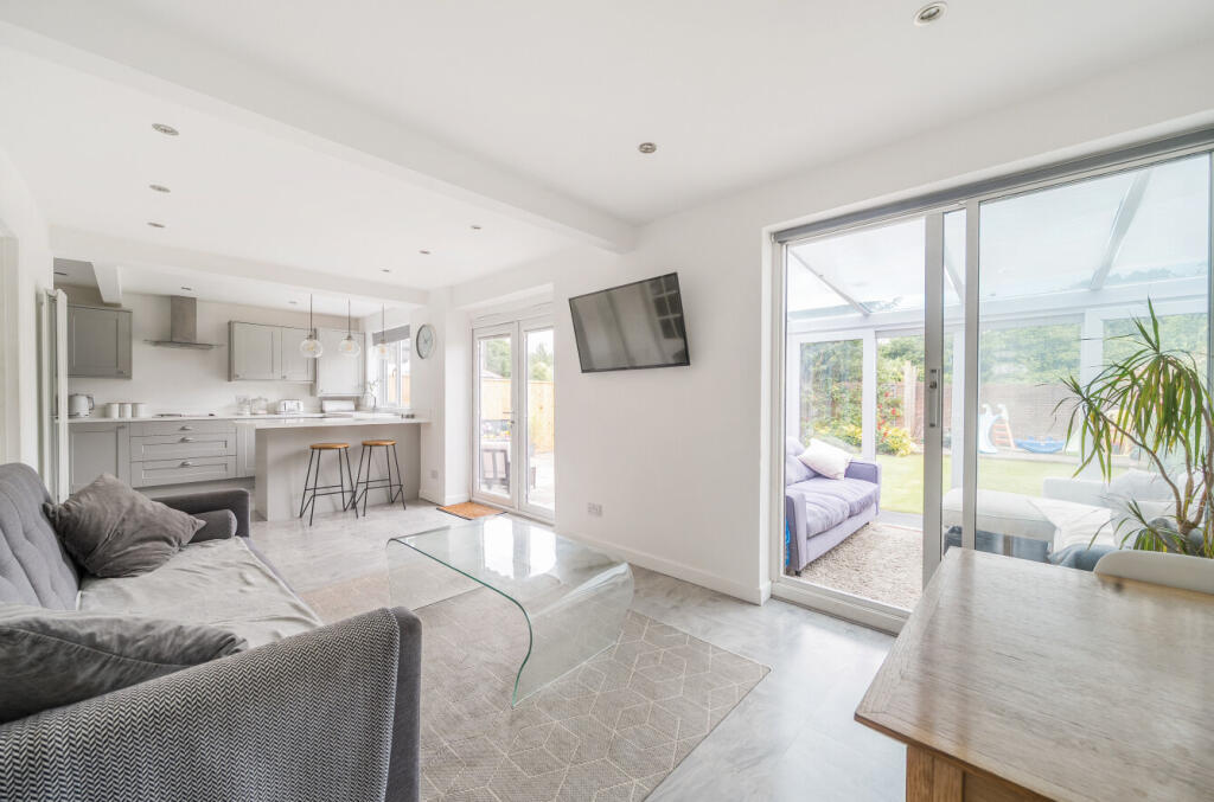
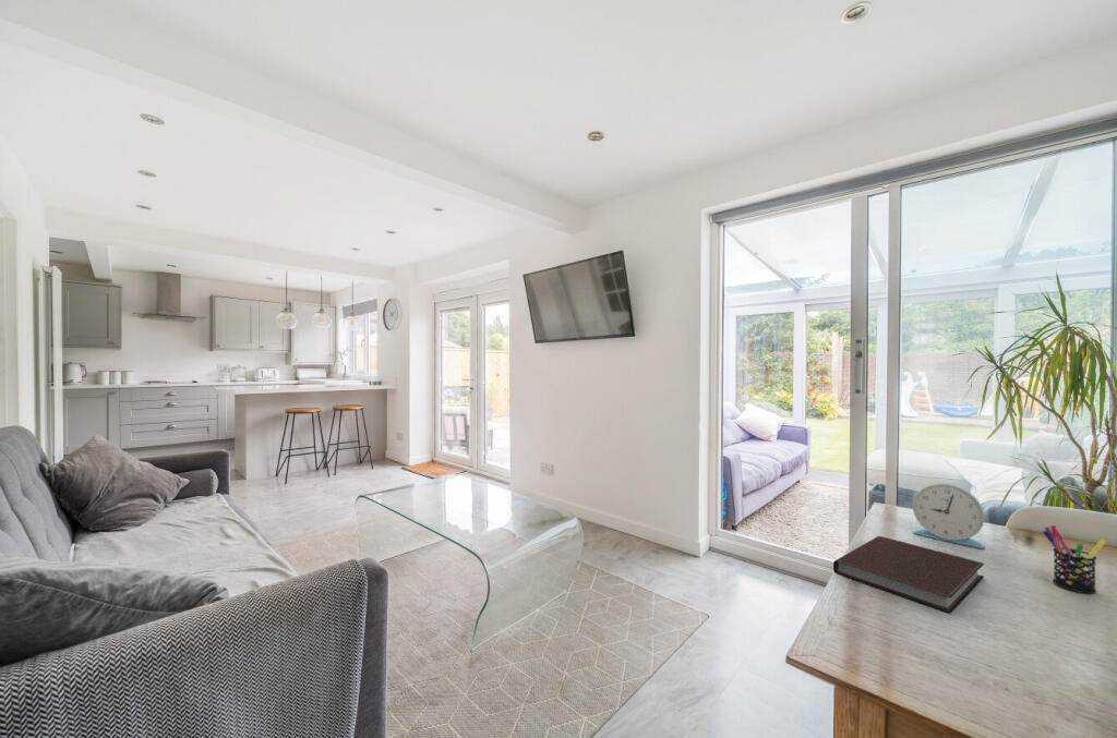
+ notebook [832,535,985,615]
+ alarm clock [912,483,986,549]
+ pen holder [1042,524,1107,595]
